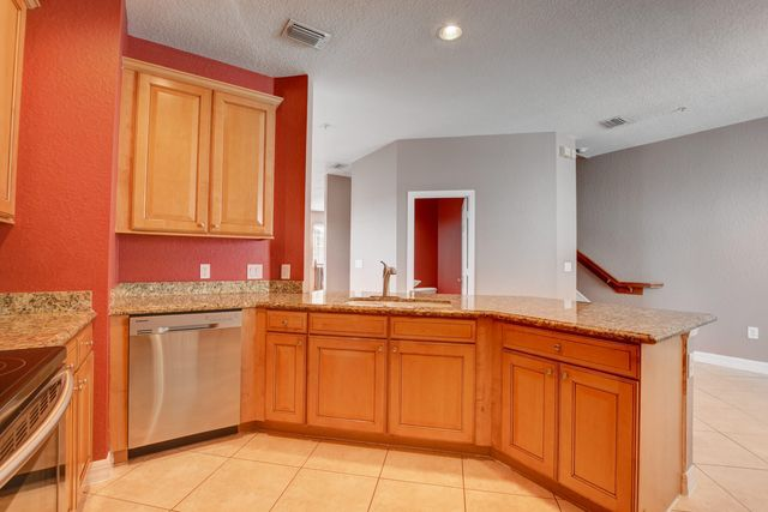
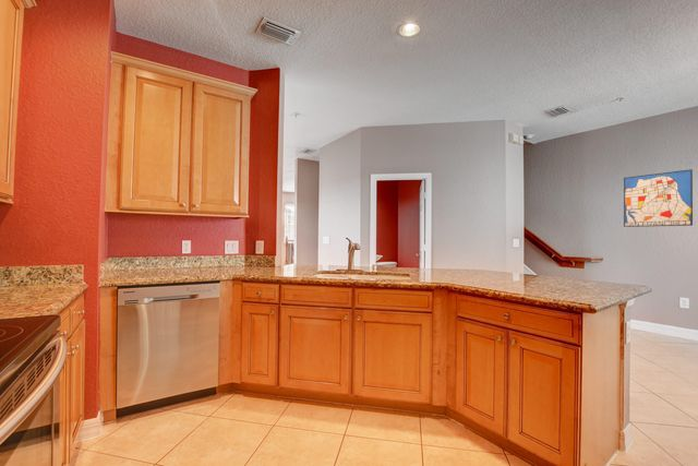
+ wall art [623,168,694,228]
